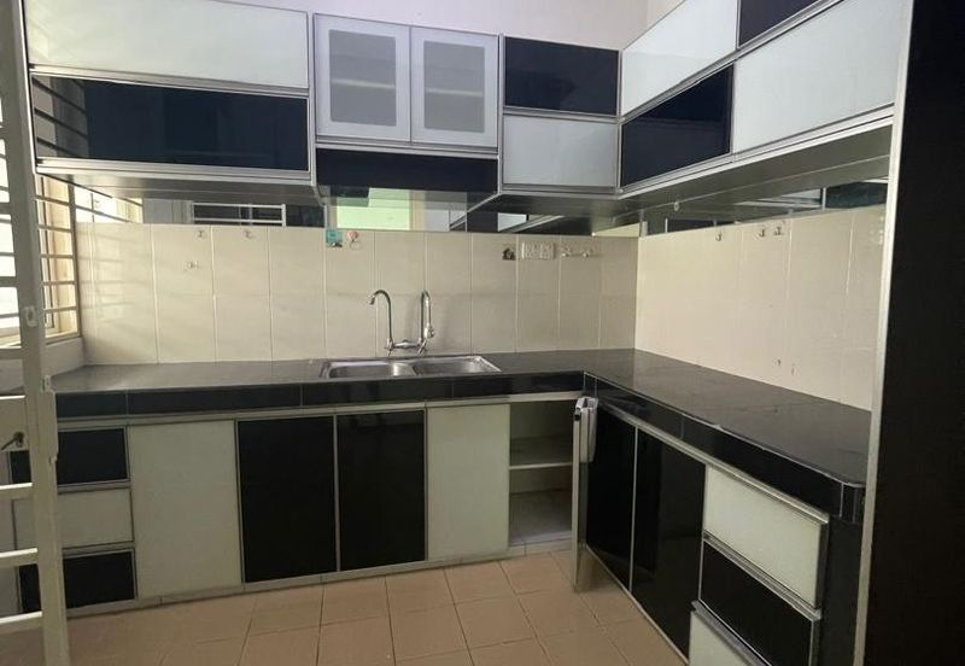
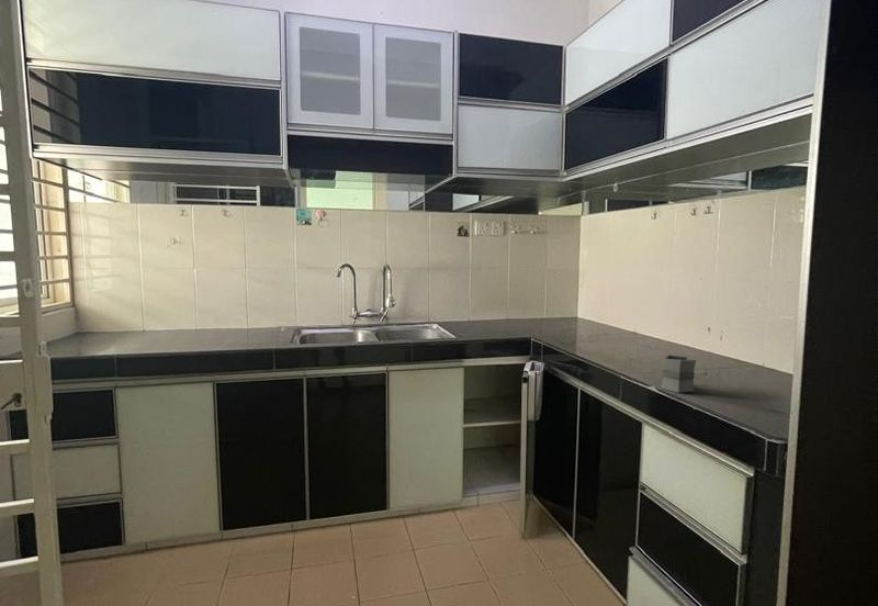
+ mug [661,354,697,394]
